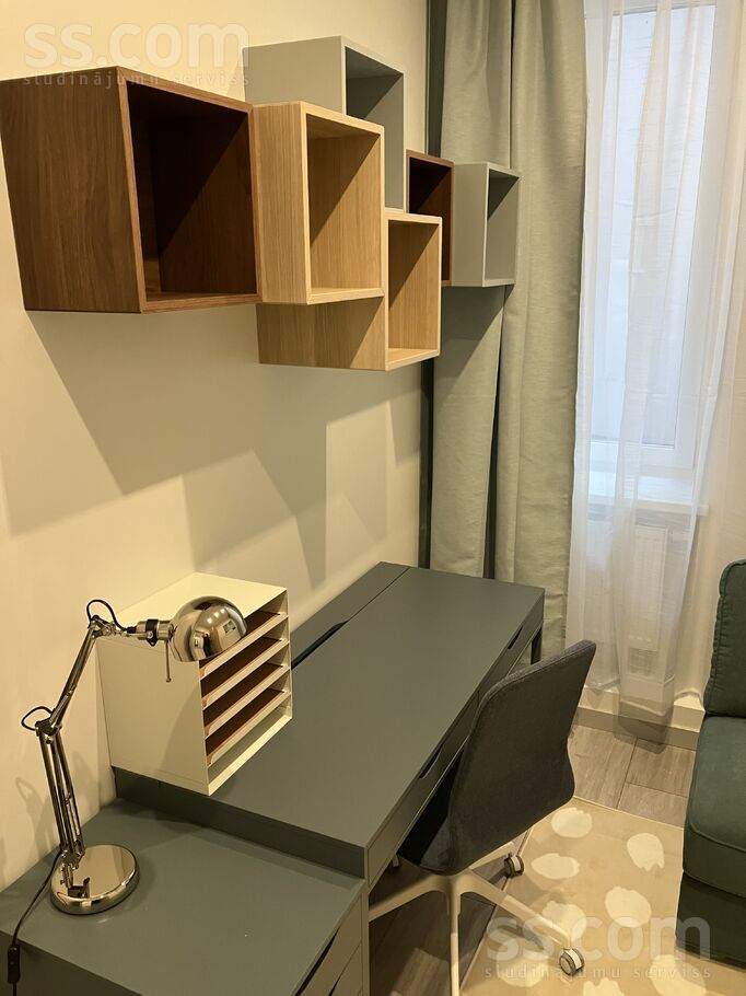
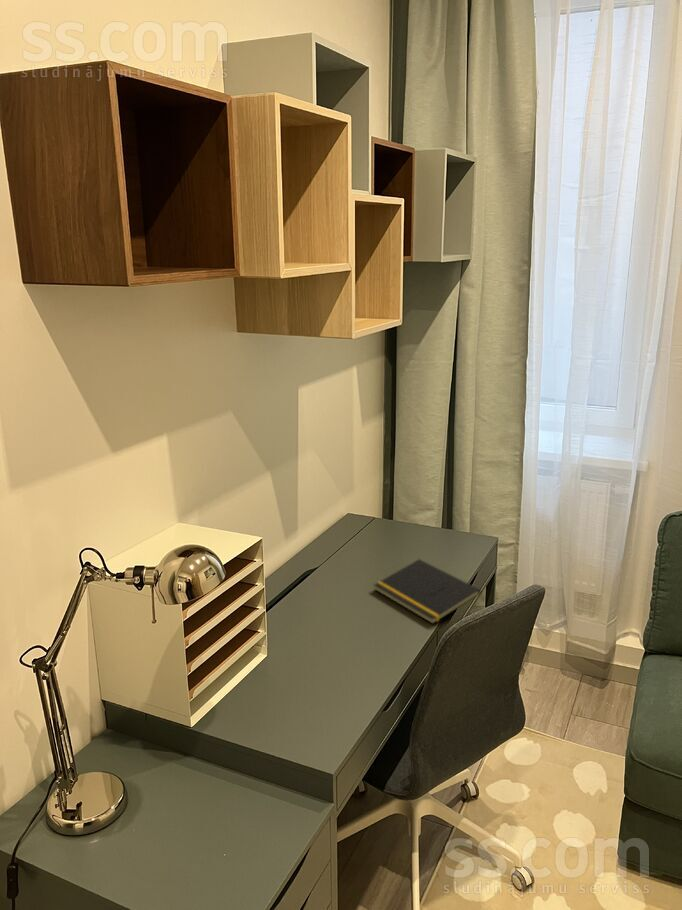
+ notepad [373,558,482,625]
